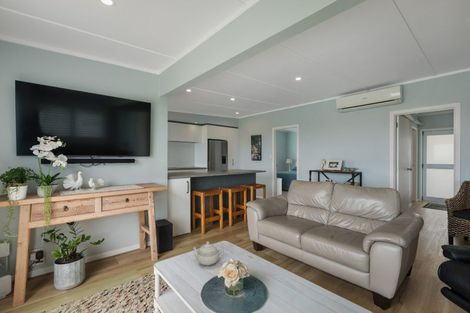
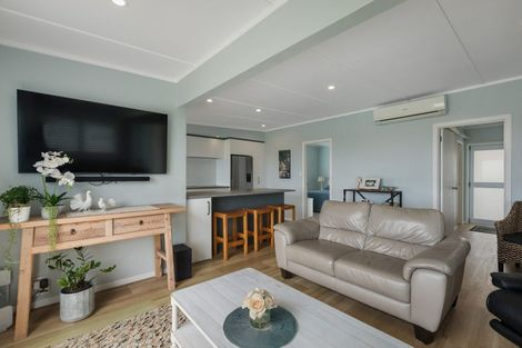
- teapot [192,240,225,267]
